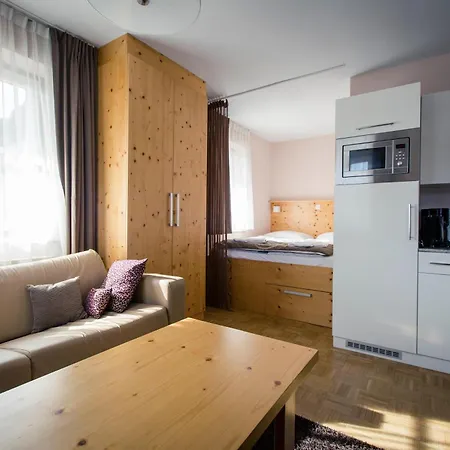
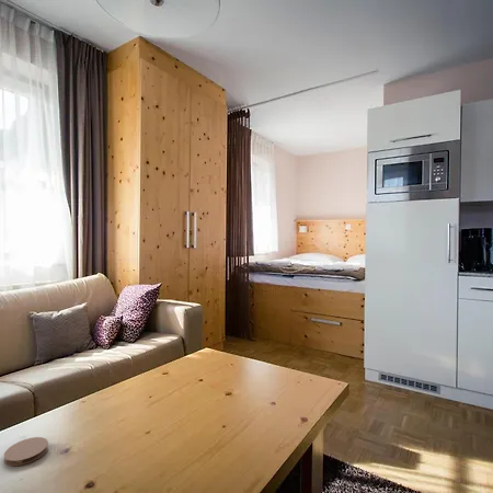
+ coaster [3,436,49,467]
